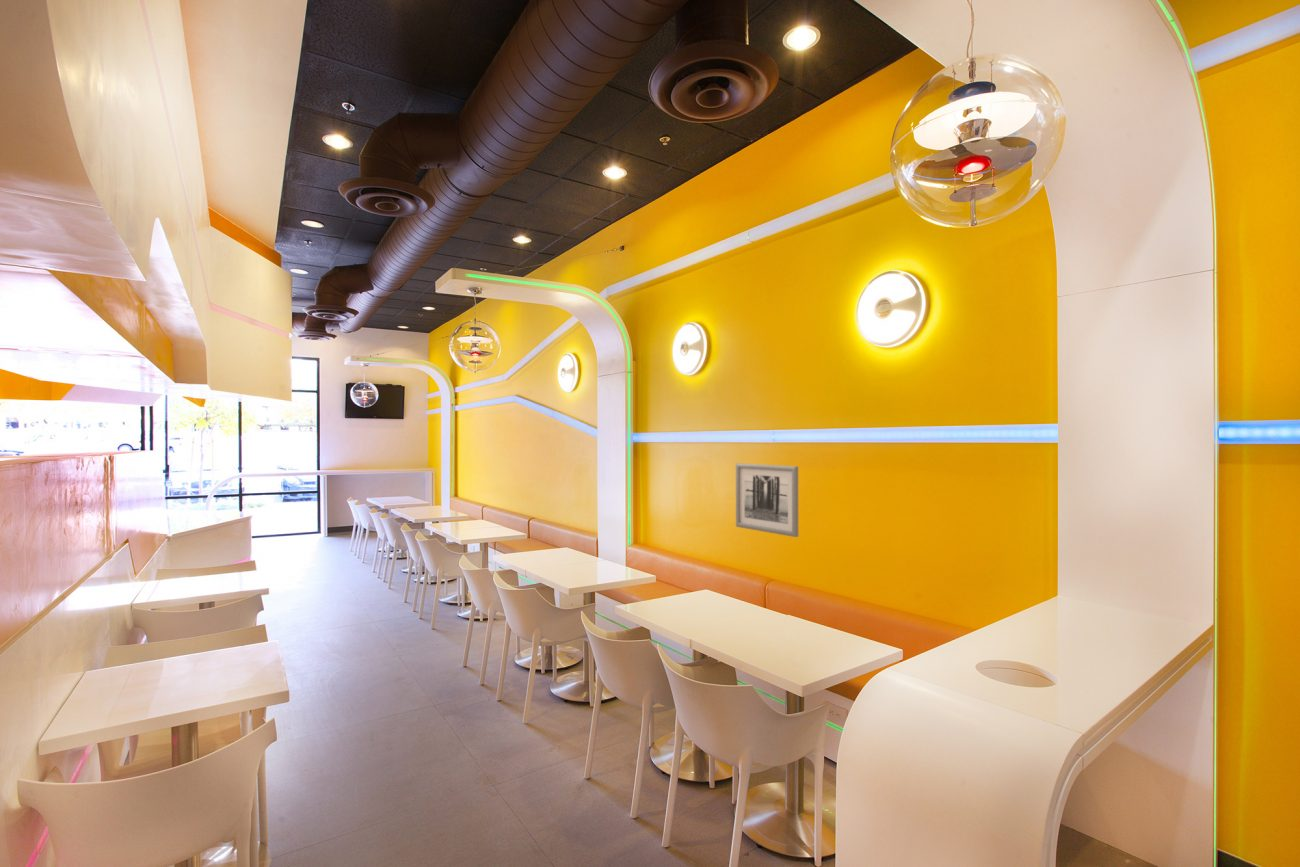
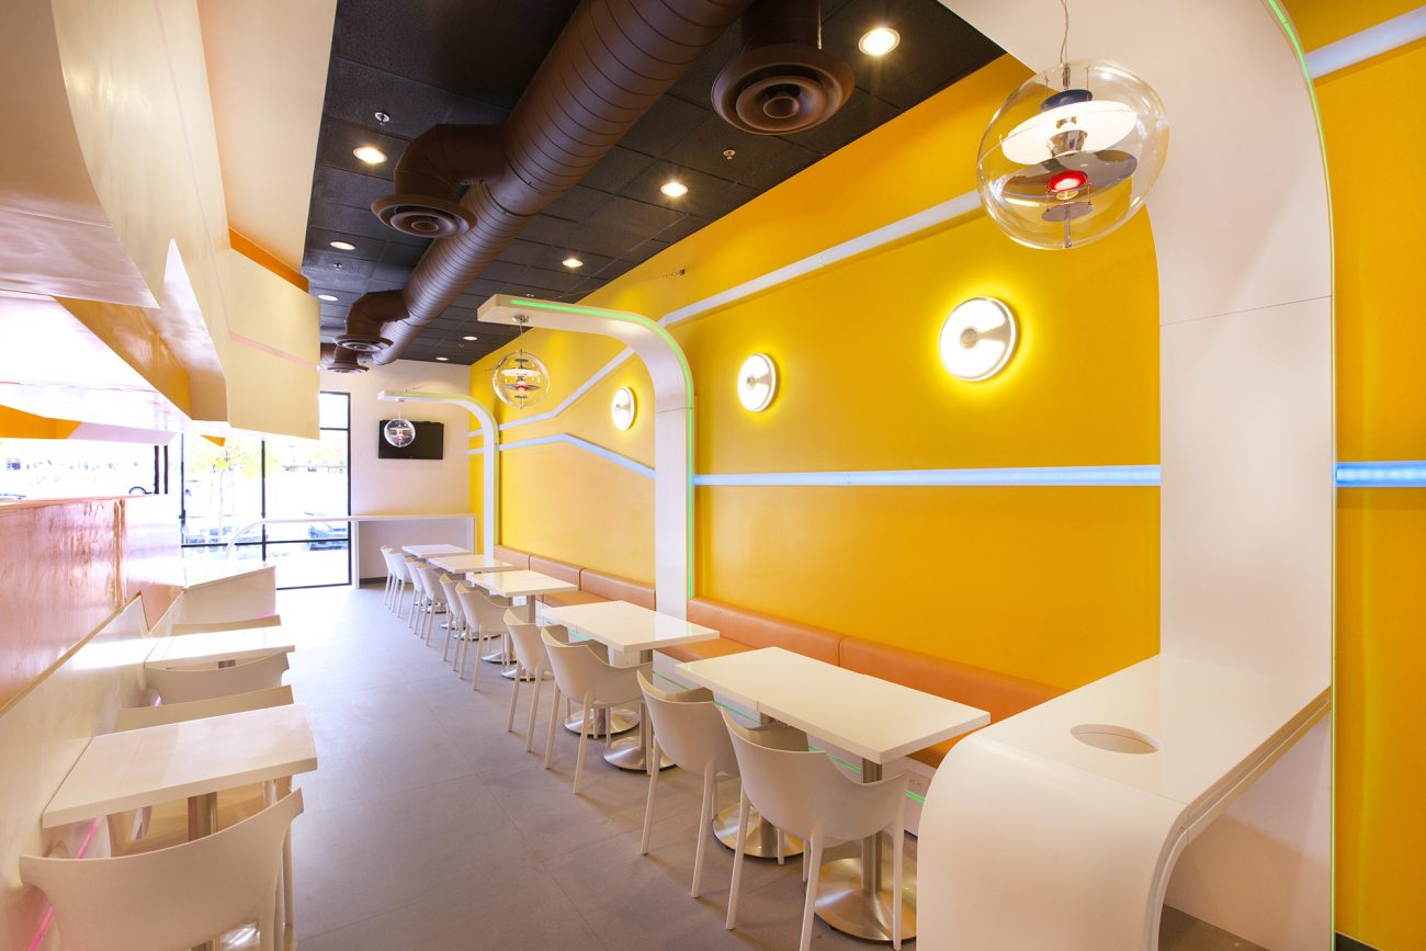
- wall art [735,462,799,538]
